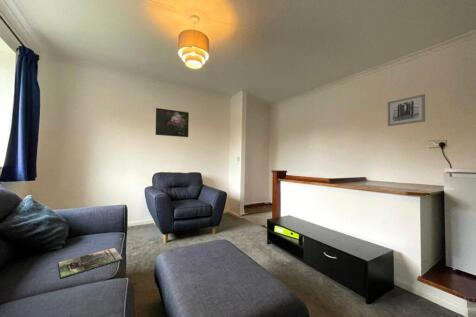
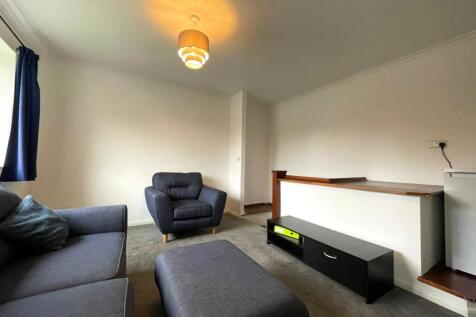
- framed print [155,107,190,138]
- wall art [387,93,426,127]
- magazine [58,247,123,279]
